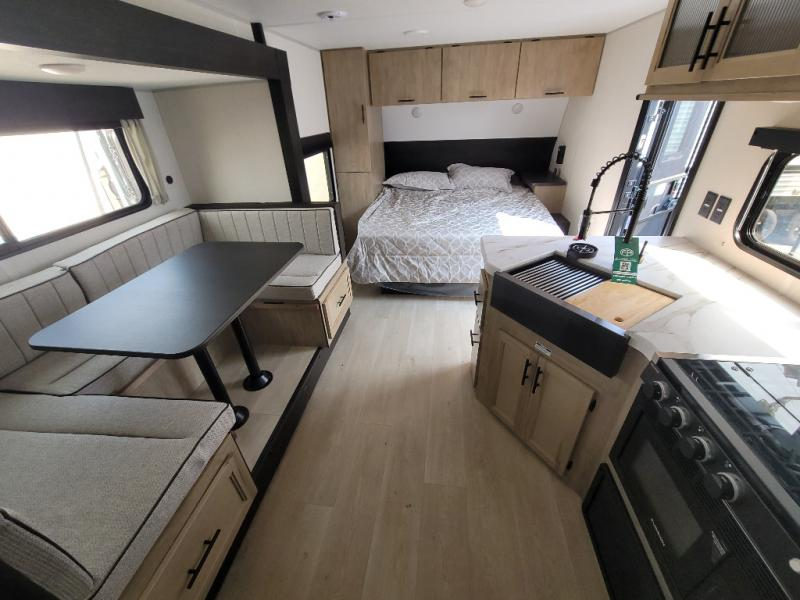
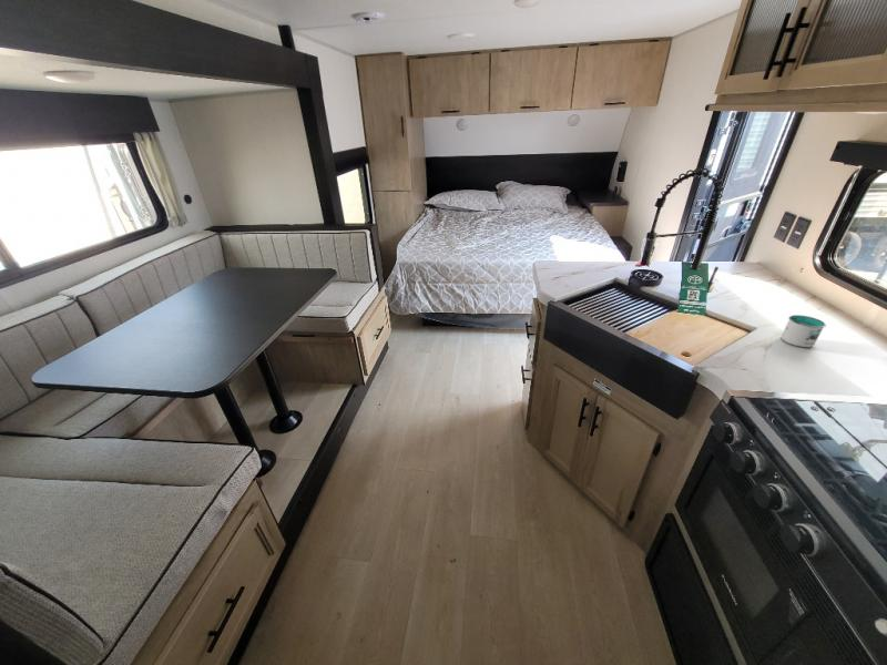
+ mug [781,314,827,348]
